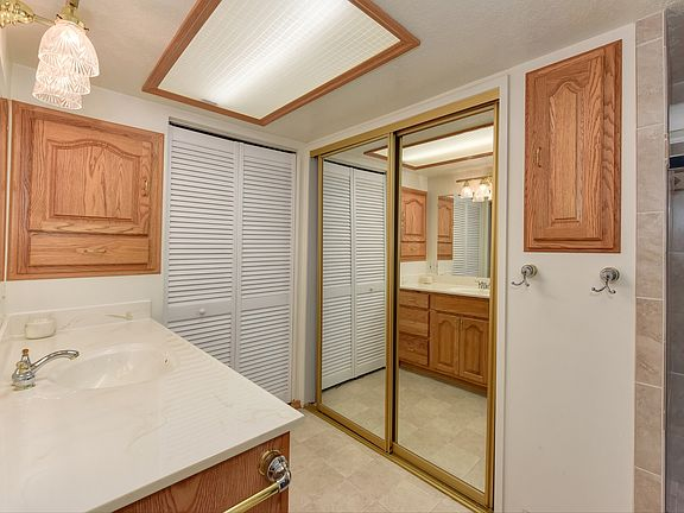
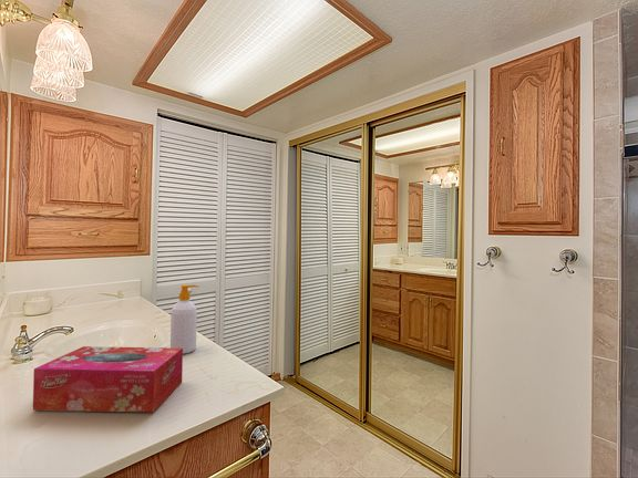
+ soap bottle [169,284,199,355]
+ tissue box [32,345,184,413]
